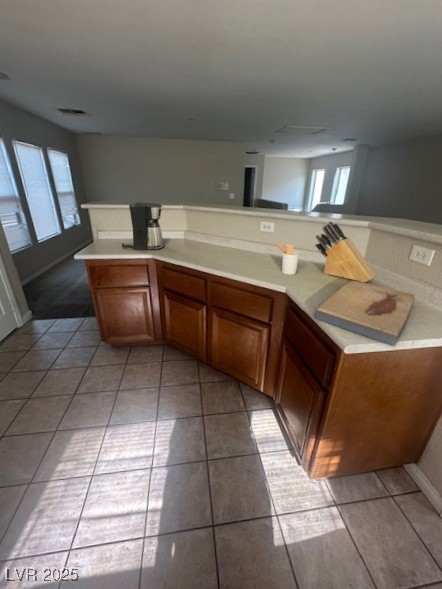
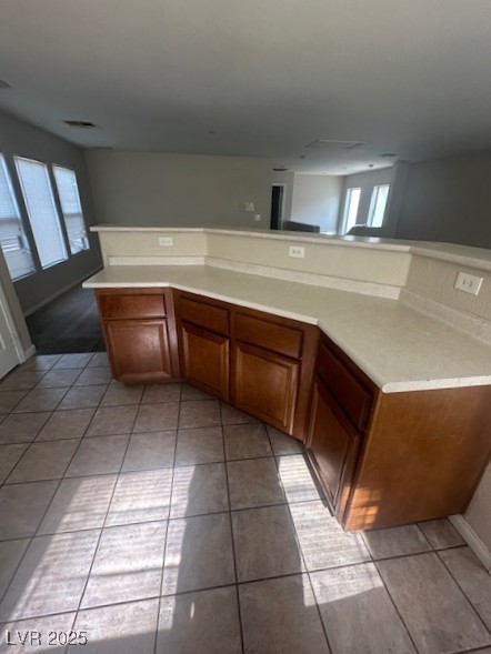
- coffee maker [121,201,165,251]
- knife block [314,220,377,283]
- utensil holder [274,242,300,276]
- fish fossil [314,280,416,347]
